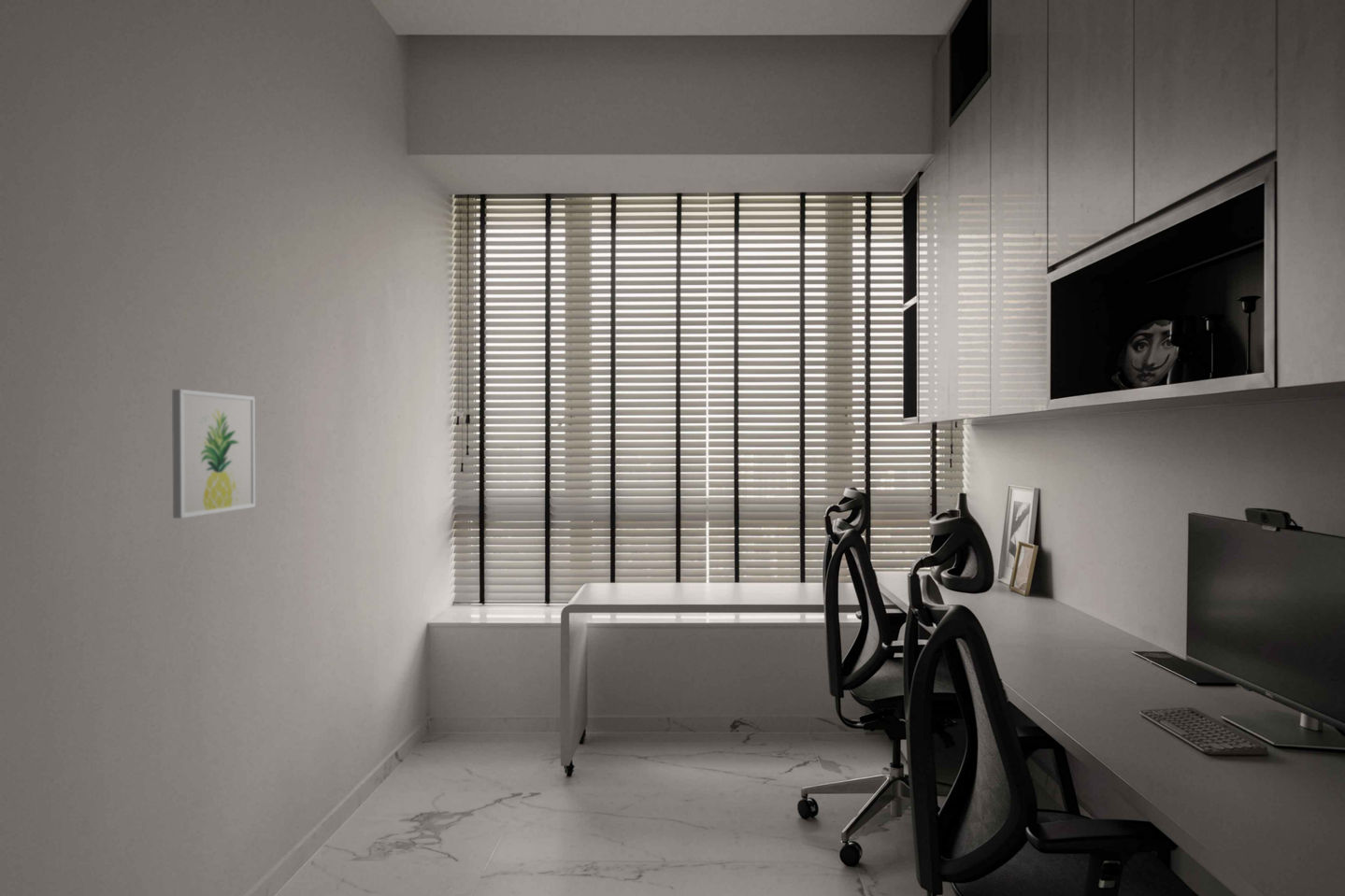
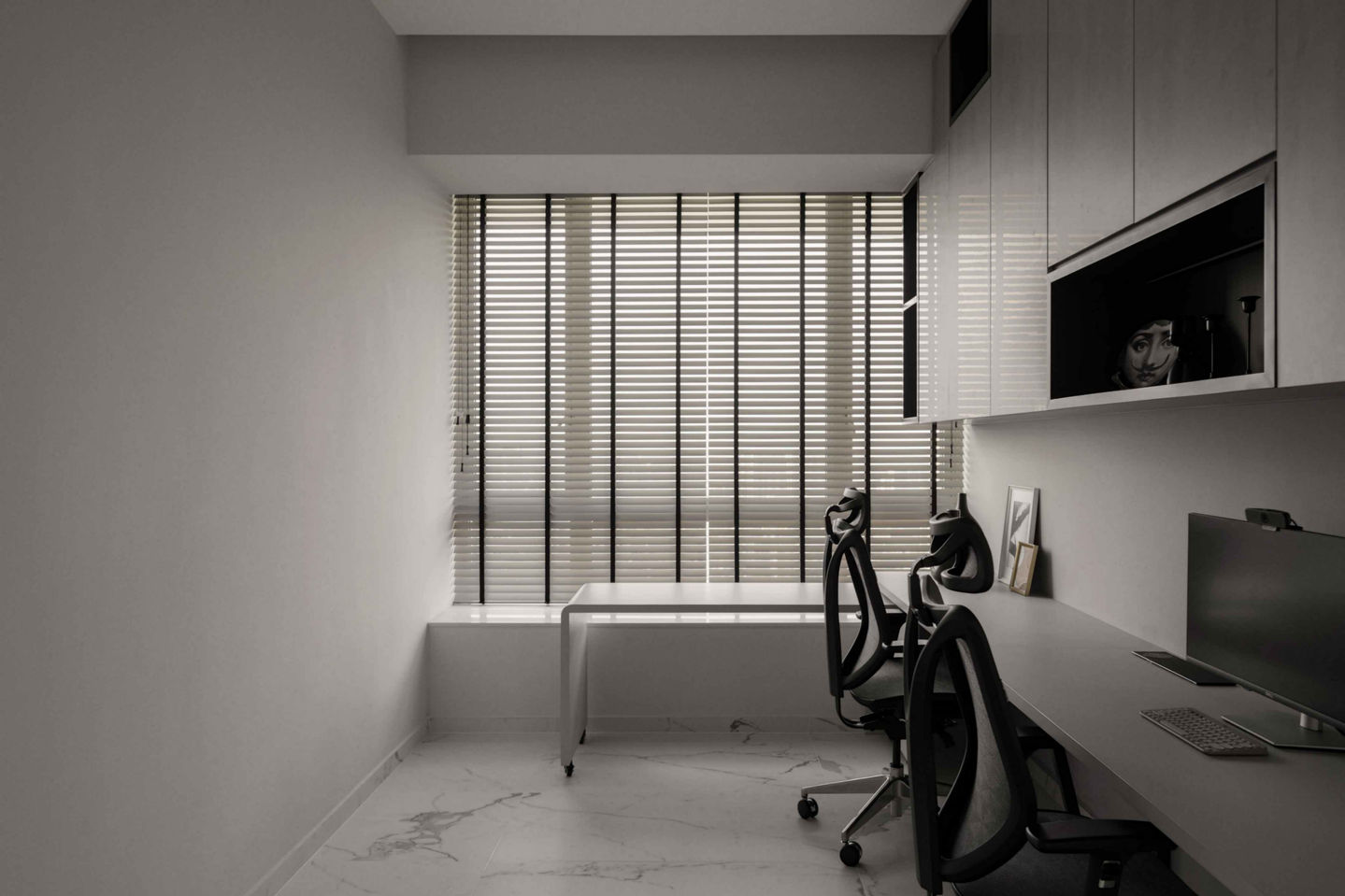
- wall art [171,389,256,519]
